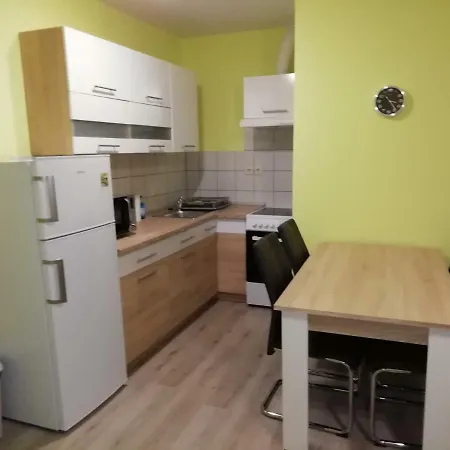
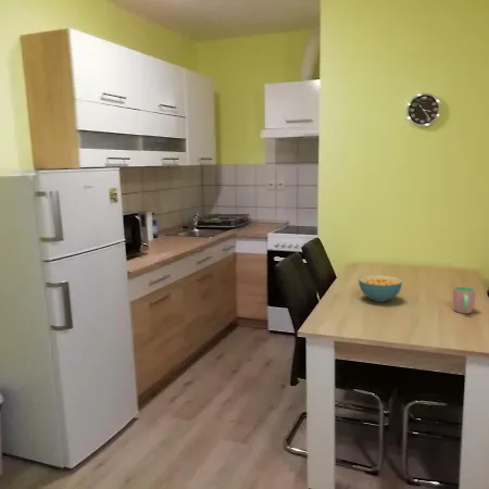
+ cup [452,286,477,314]
+ cereal bowl [358,274,403,303]
